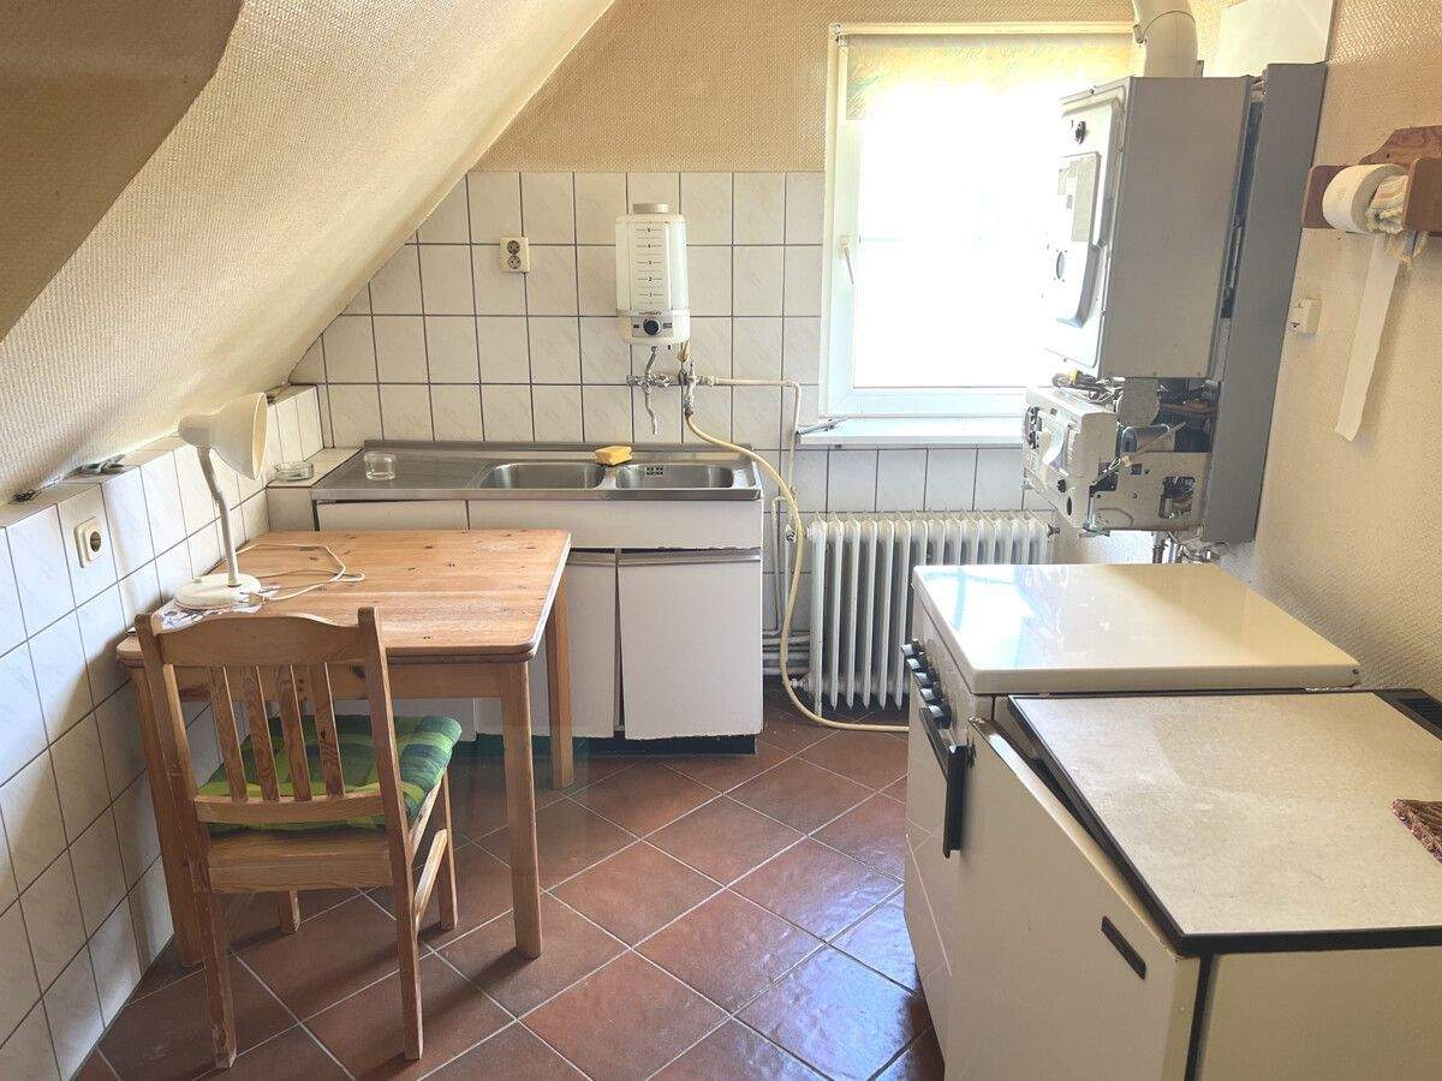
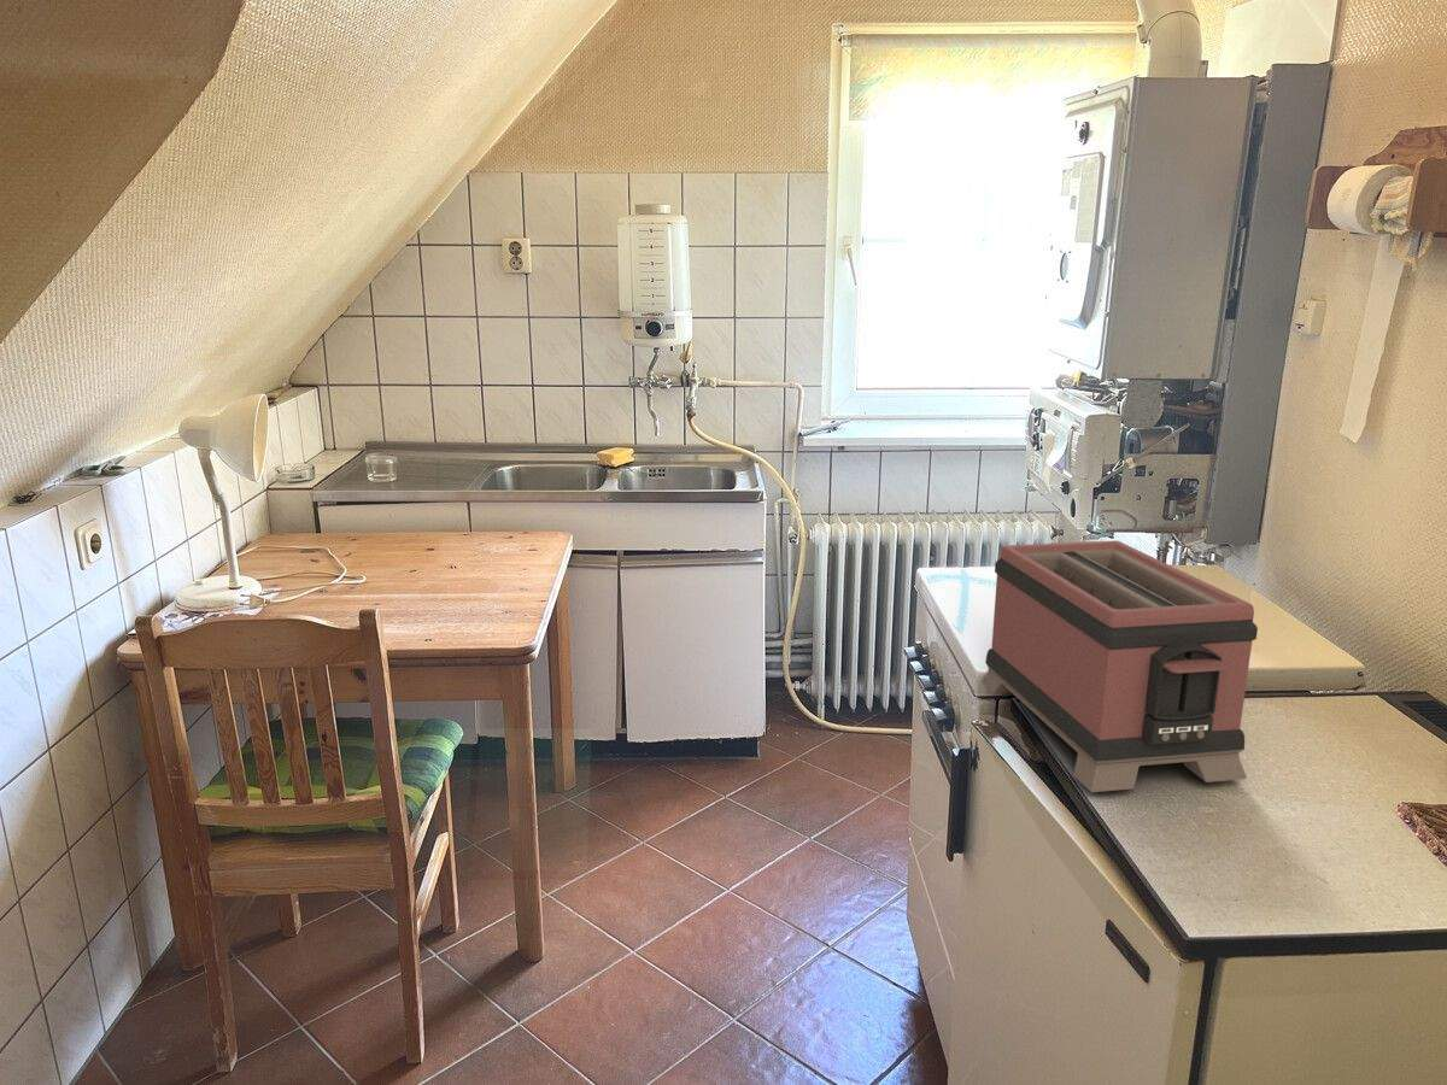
+ toaster [980,540,1259,793]
